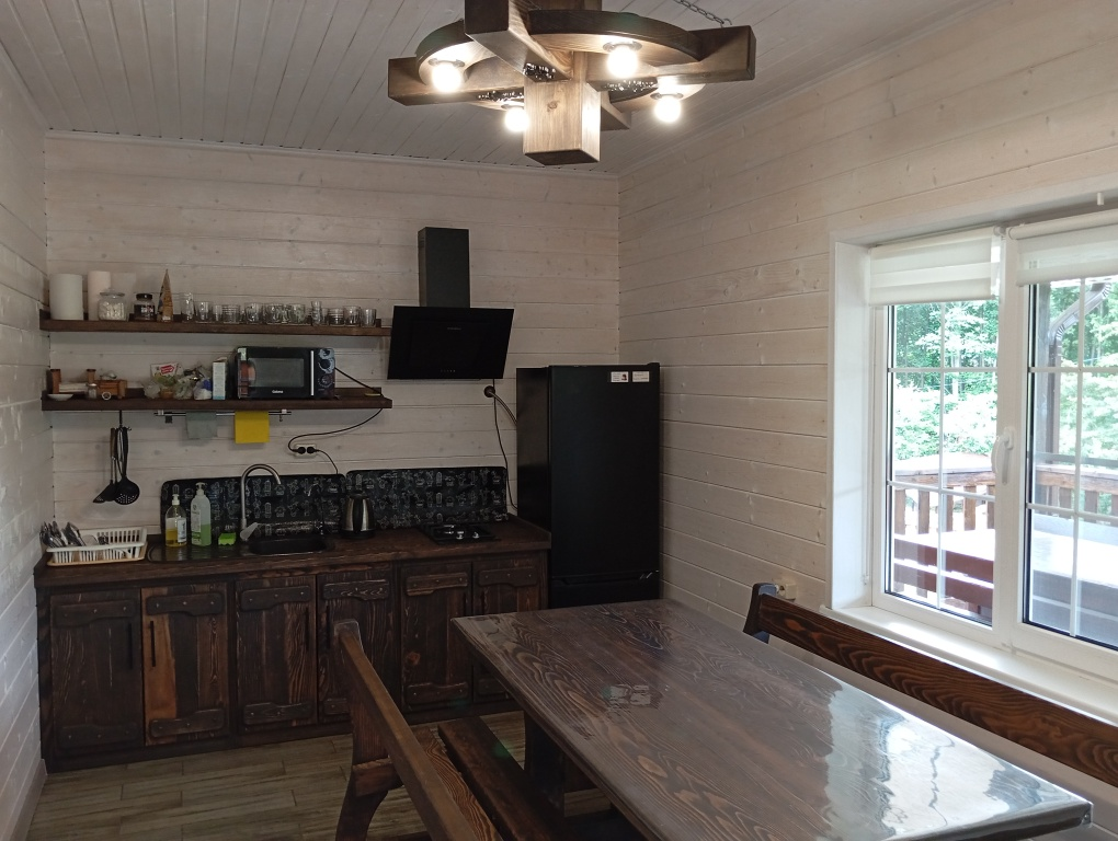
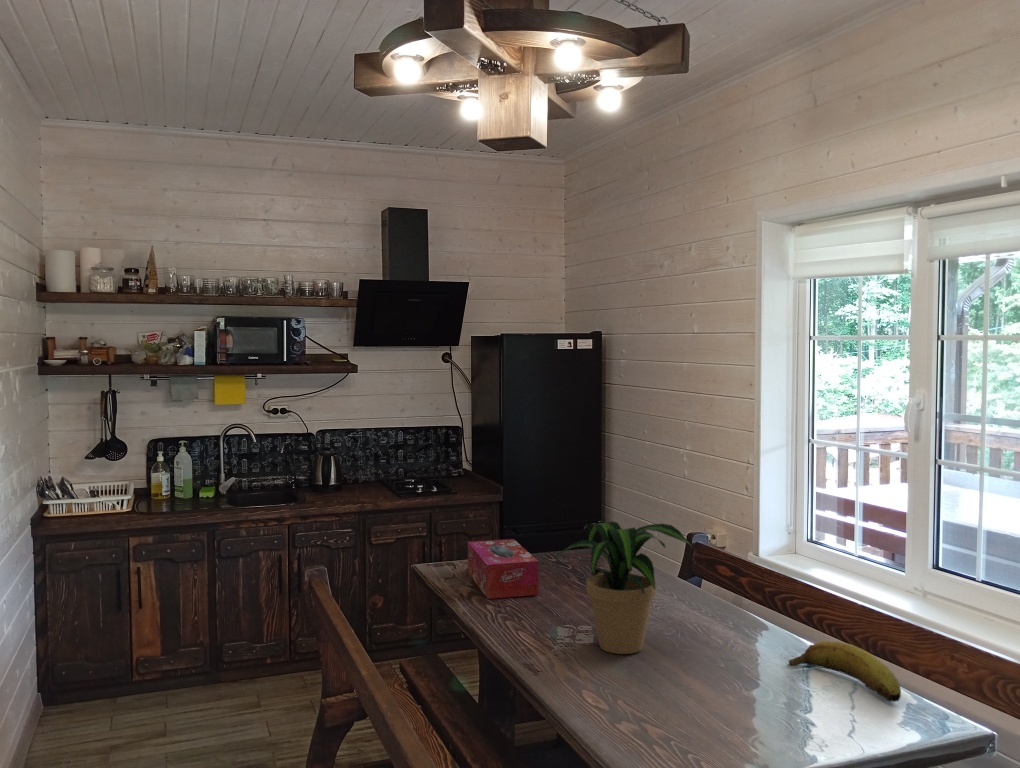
+ tissue box [467,538,539,600]
+ potted plant [551,520,694,655]
+ fruit [788,640,902,703]
